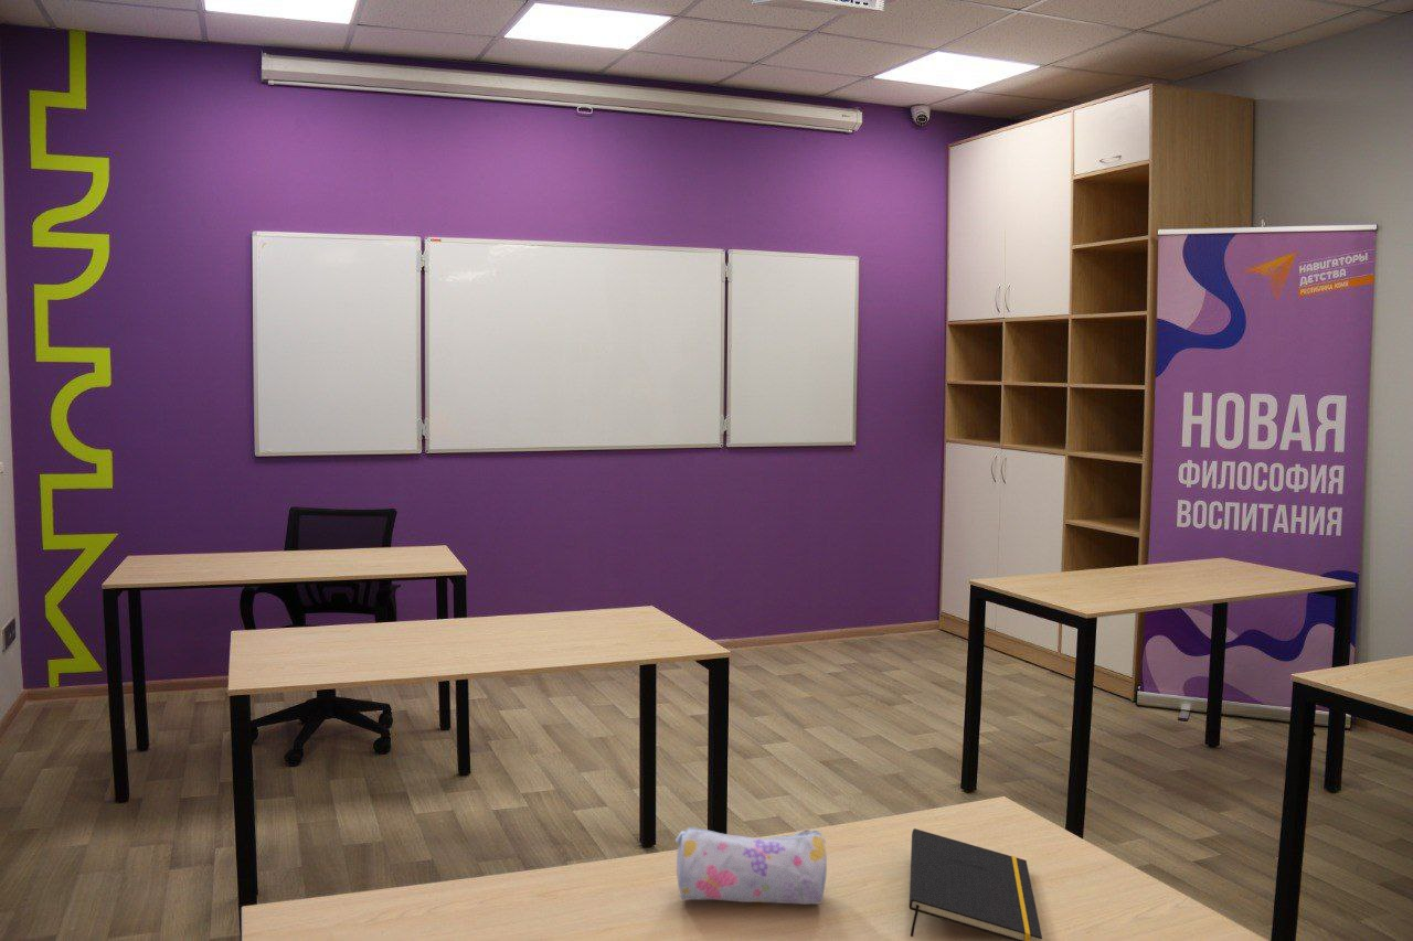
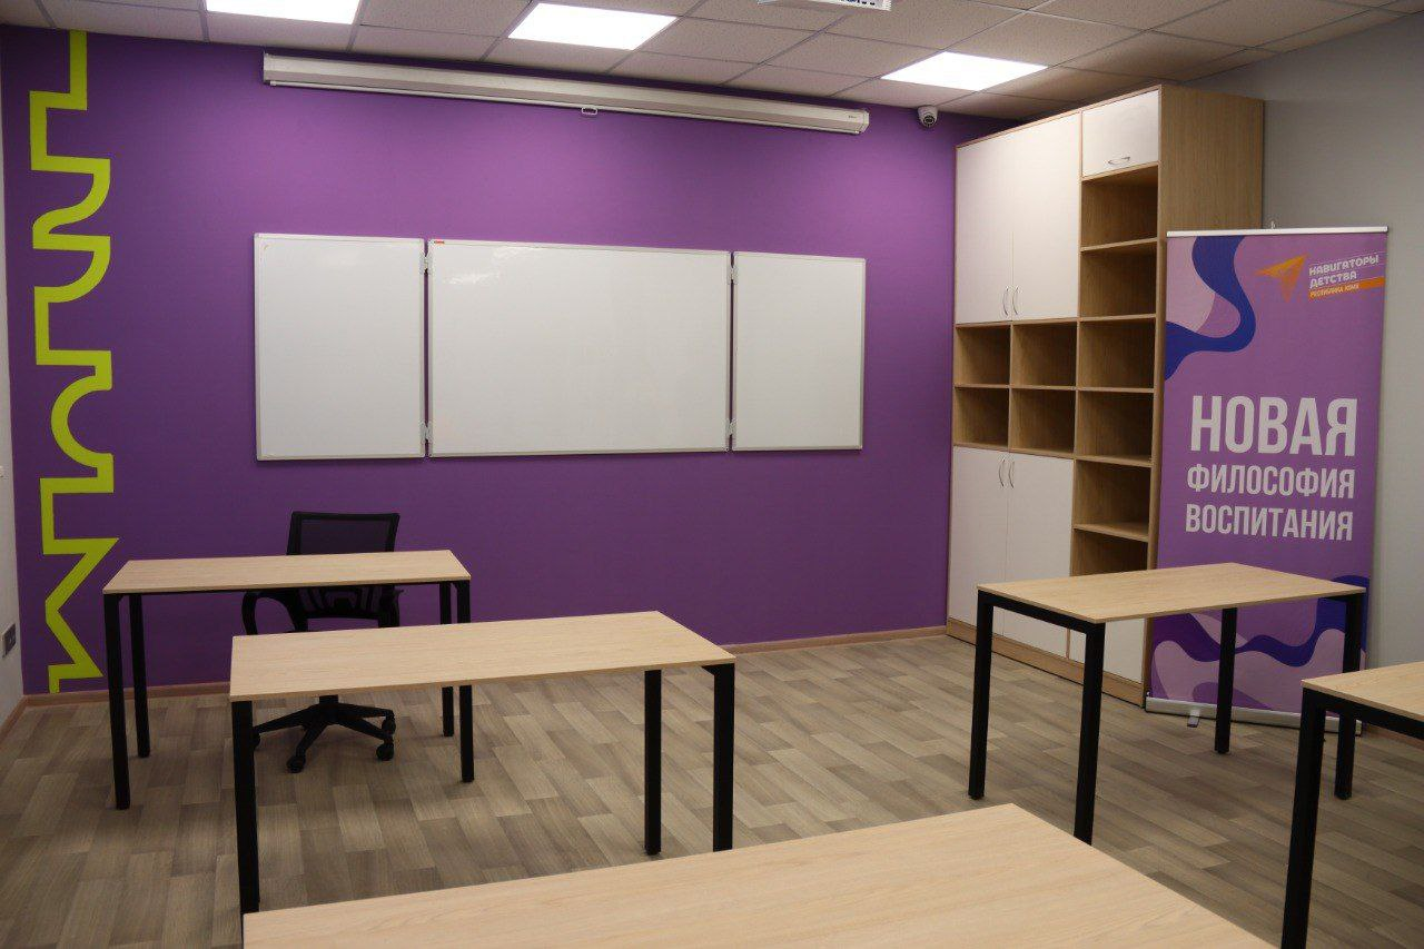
- notepad [909,827,1043,941]
- pencil case [674,826,828,906]
